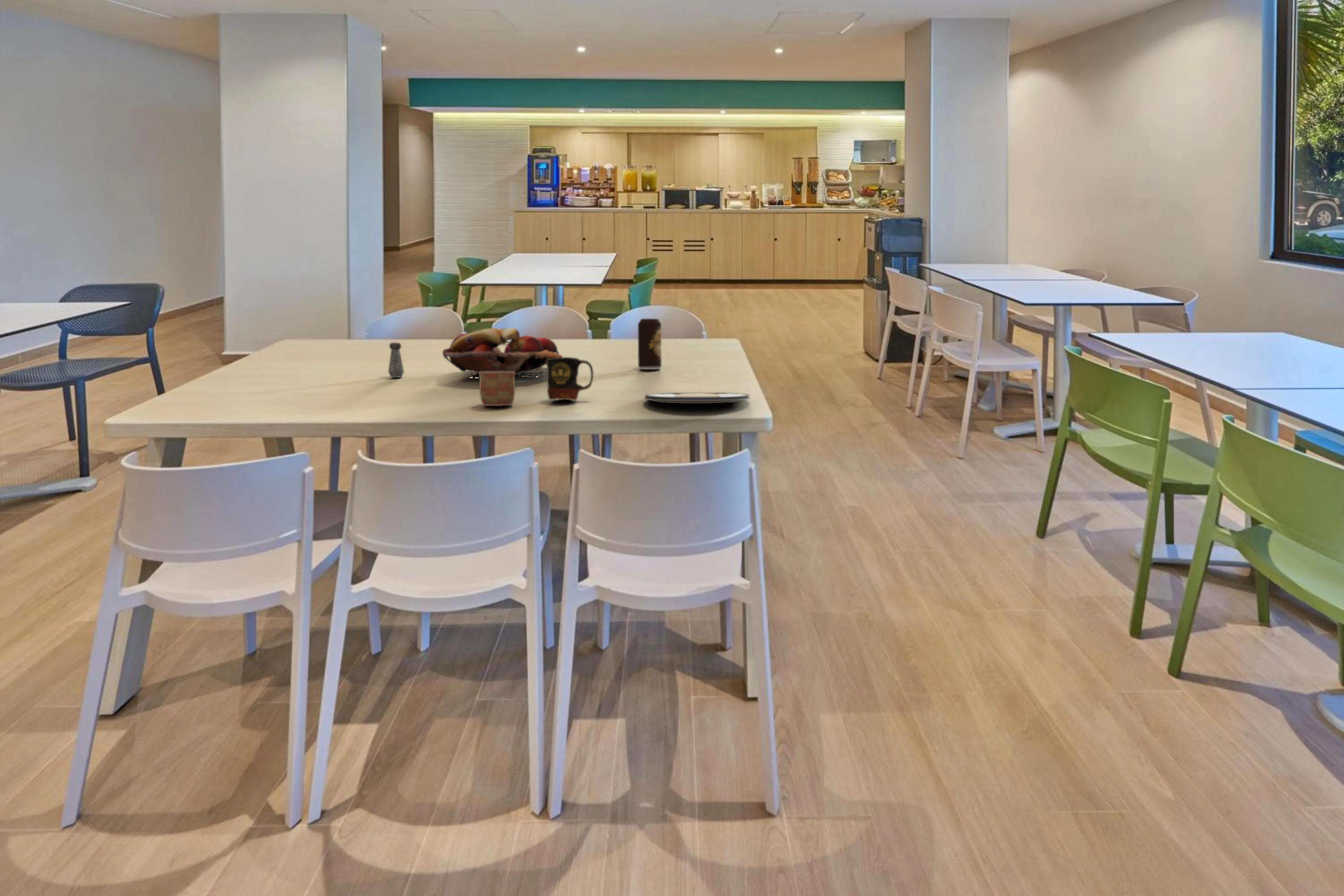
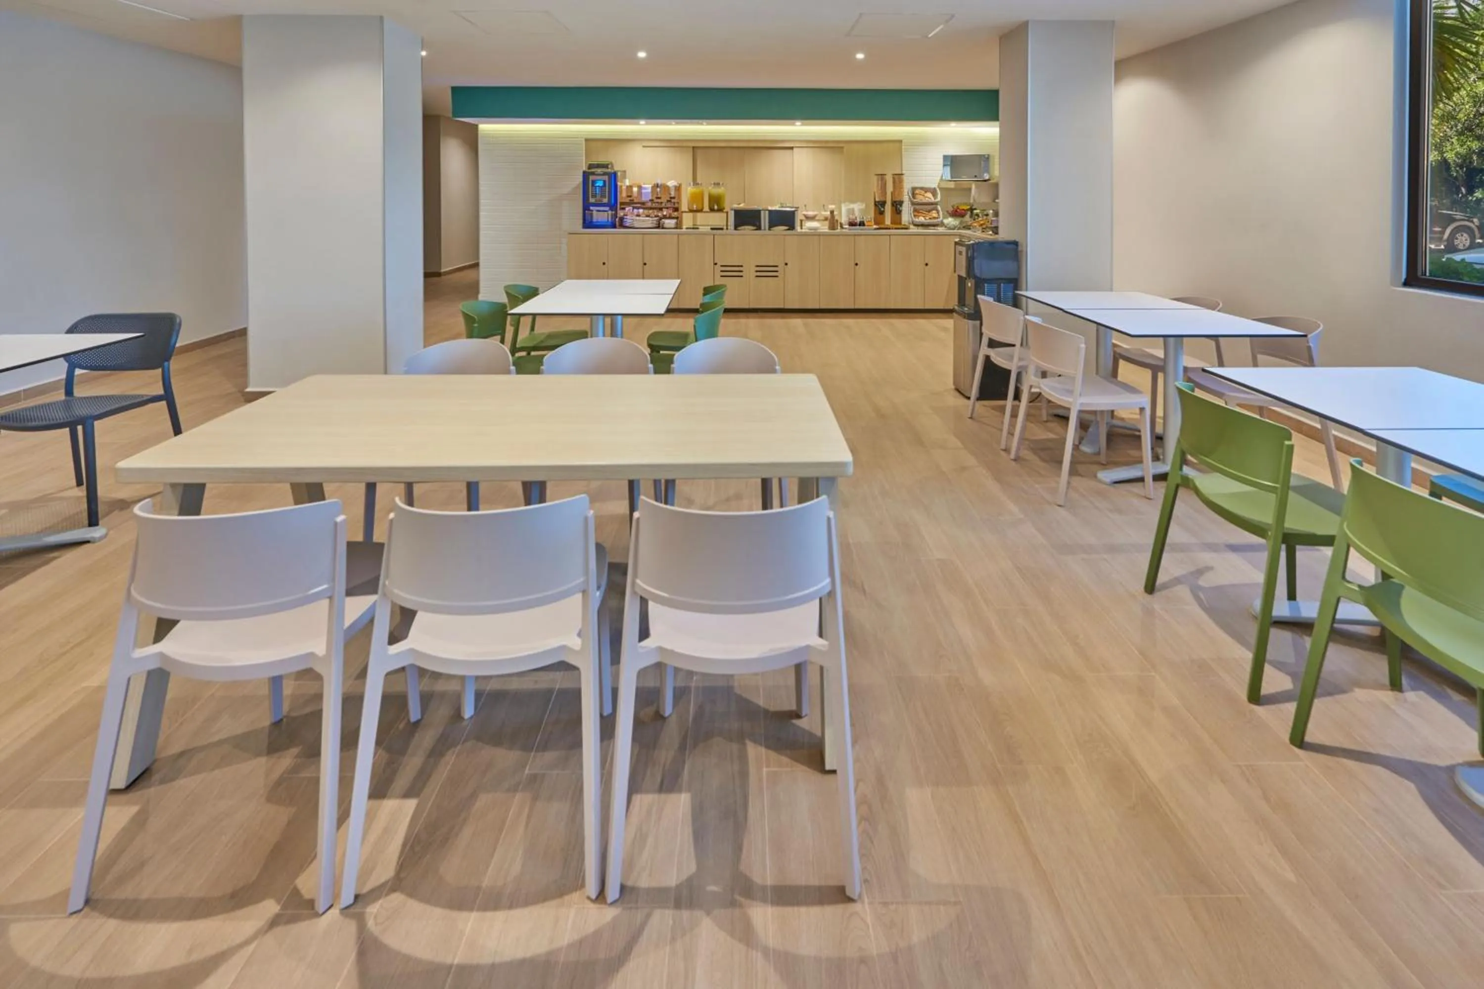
- mug [546,357,594,402]
- plate [644,392,751,404]
- beverage can [638,318,662,370]
- fruit basket [442,328,563,378]
- salt shaker [388,342,405,378]
- mug [478,371,515,406]
